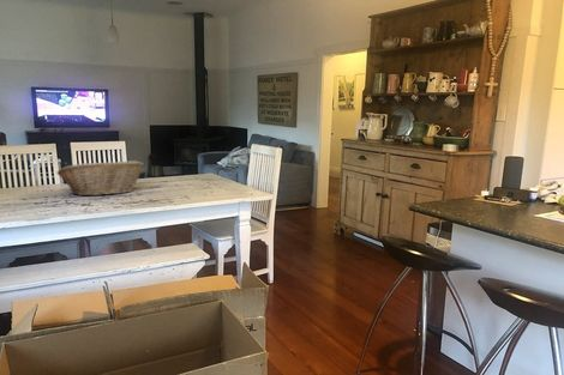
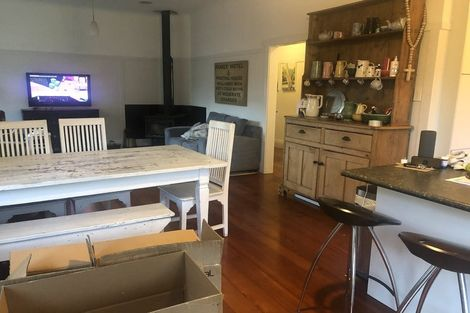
- fruit basket [55,159,145,196]
